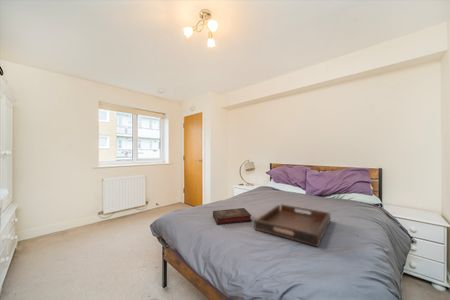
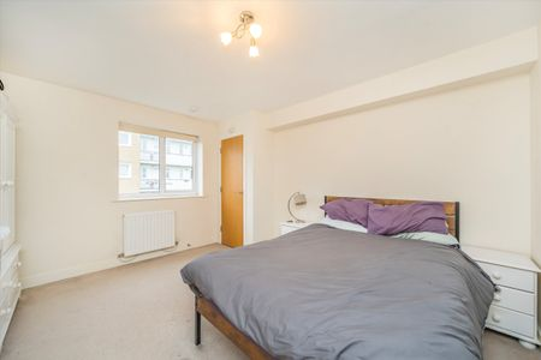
- serving tray [253,203,331,248]
- book [212,207,253,225]
